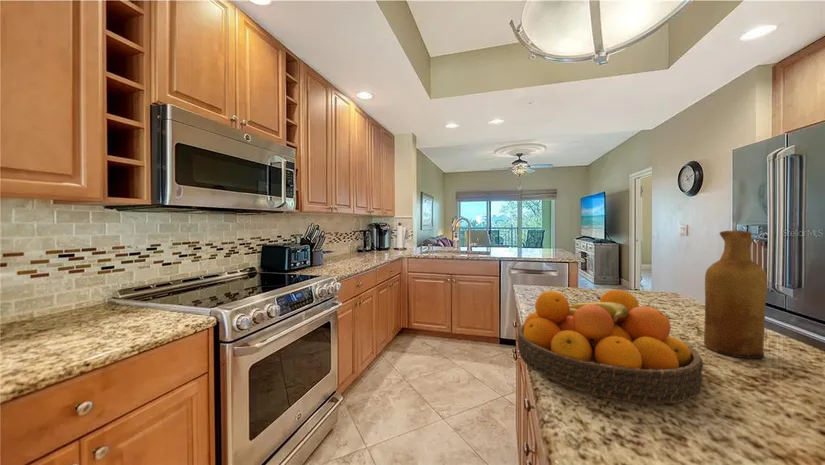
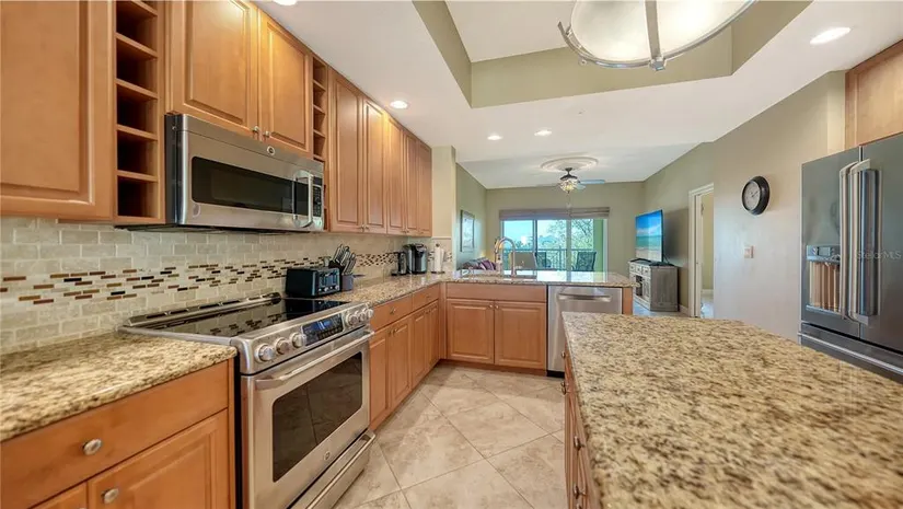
- fruit bowl [517,289,704,405]
- vase [703,229,768,360]
